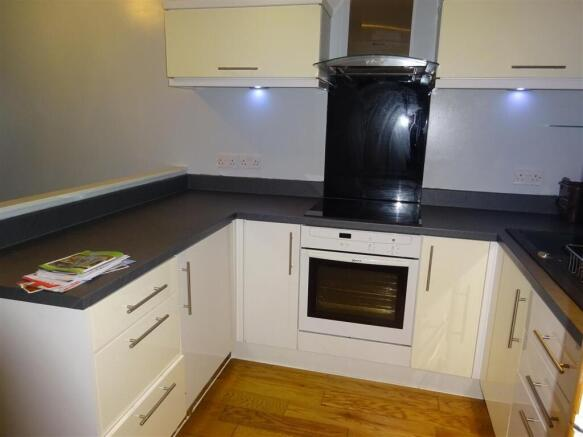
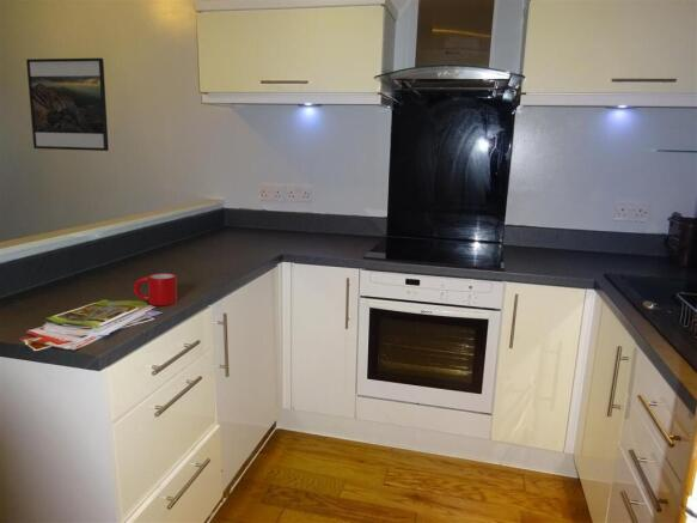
+ mug [133,272,178,306]
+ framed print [25,57,110,152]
